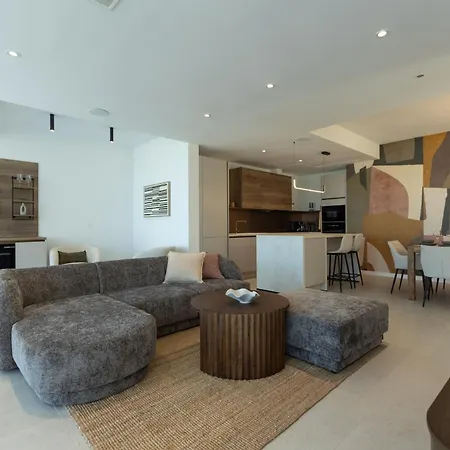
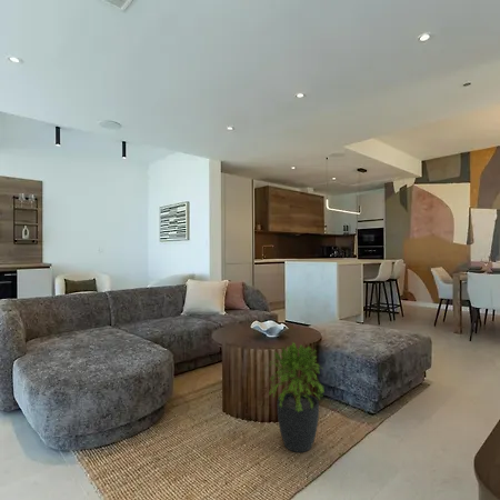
+ potted plant [266,341,327,453]
